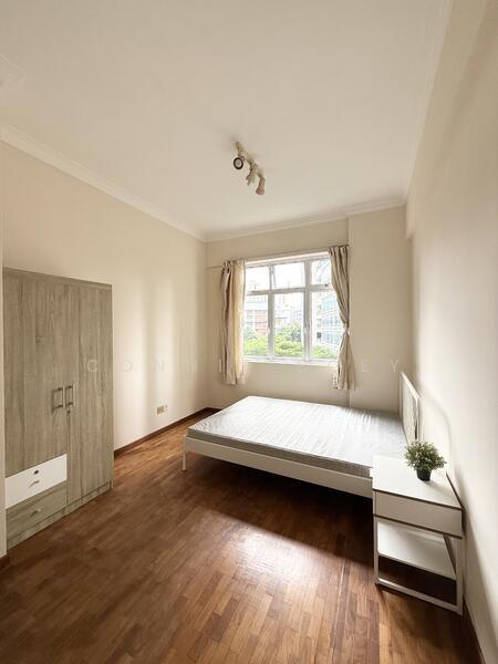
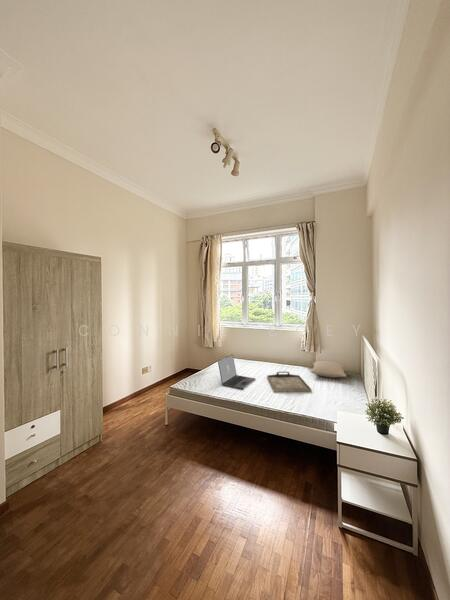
+ serving tray [266,371,312,393]
+ laptop [217,354,257,390]
+ pillow [310,360,348,379]
